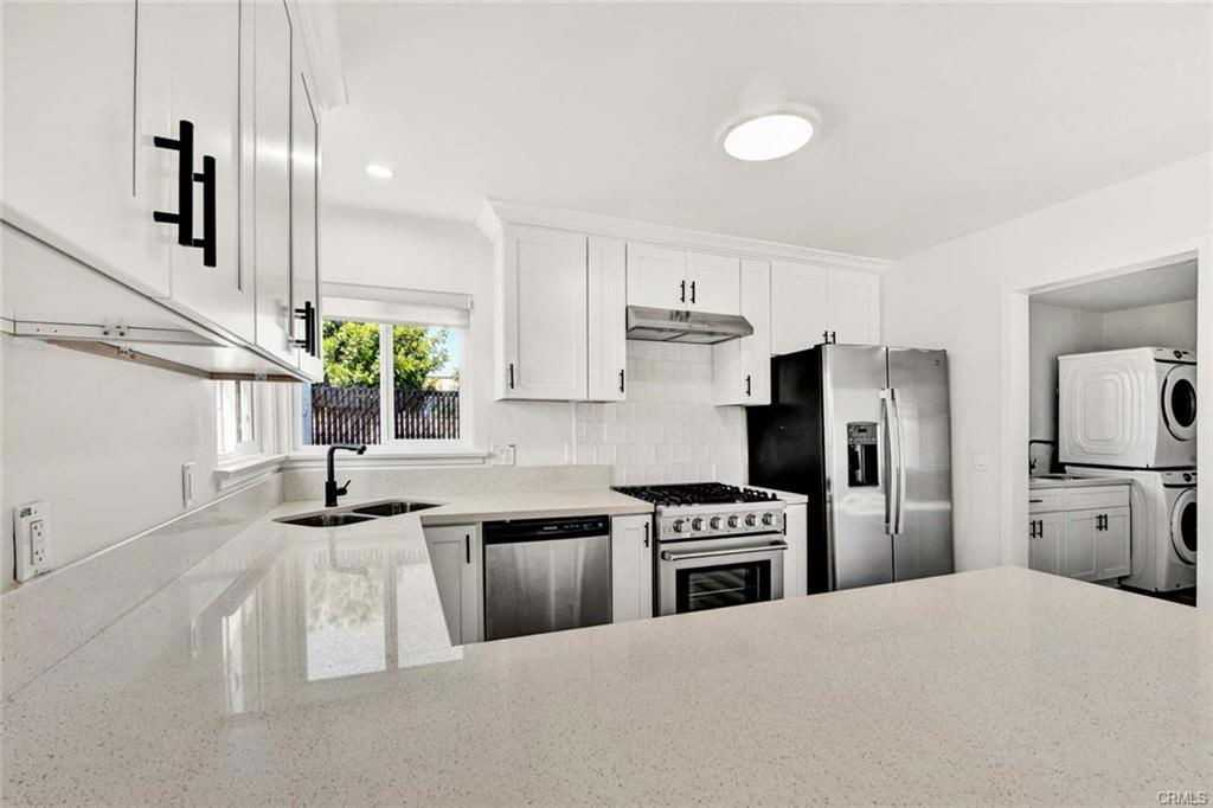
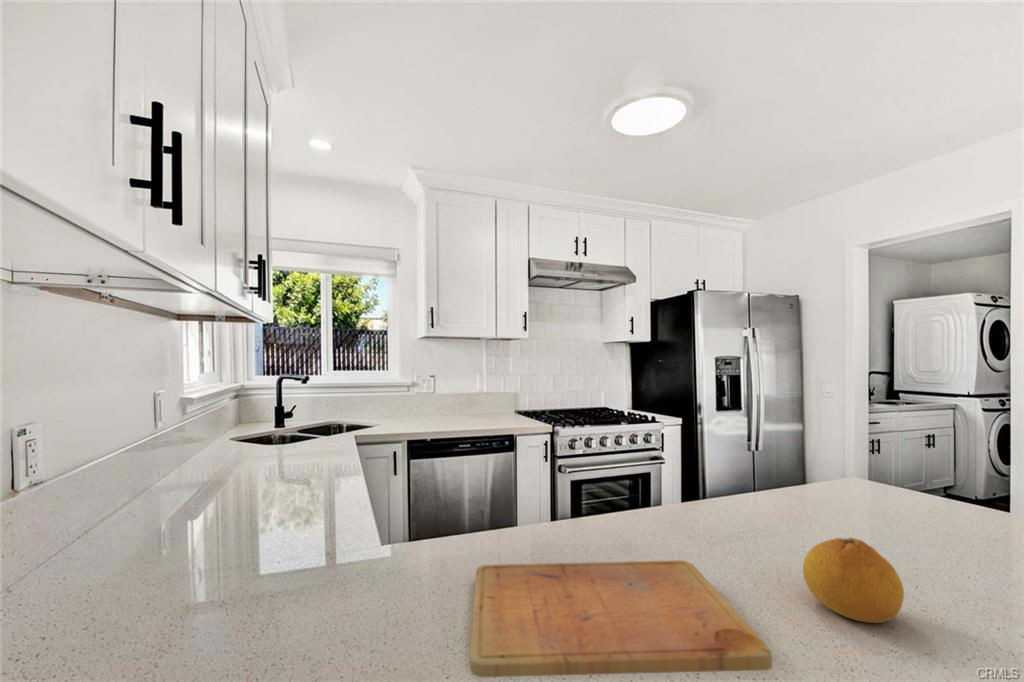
+ fruit [802,536,905,624]
+ cutting board [469,559,773,678]
